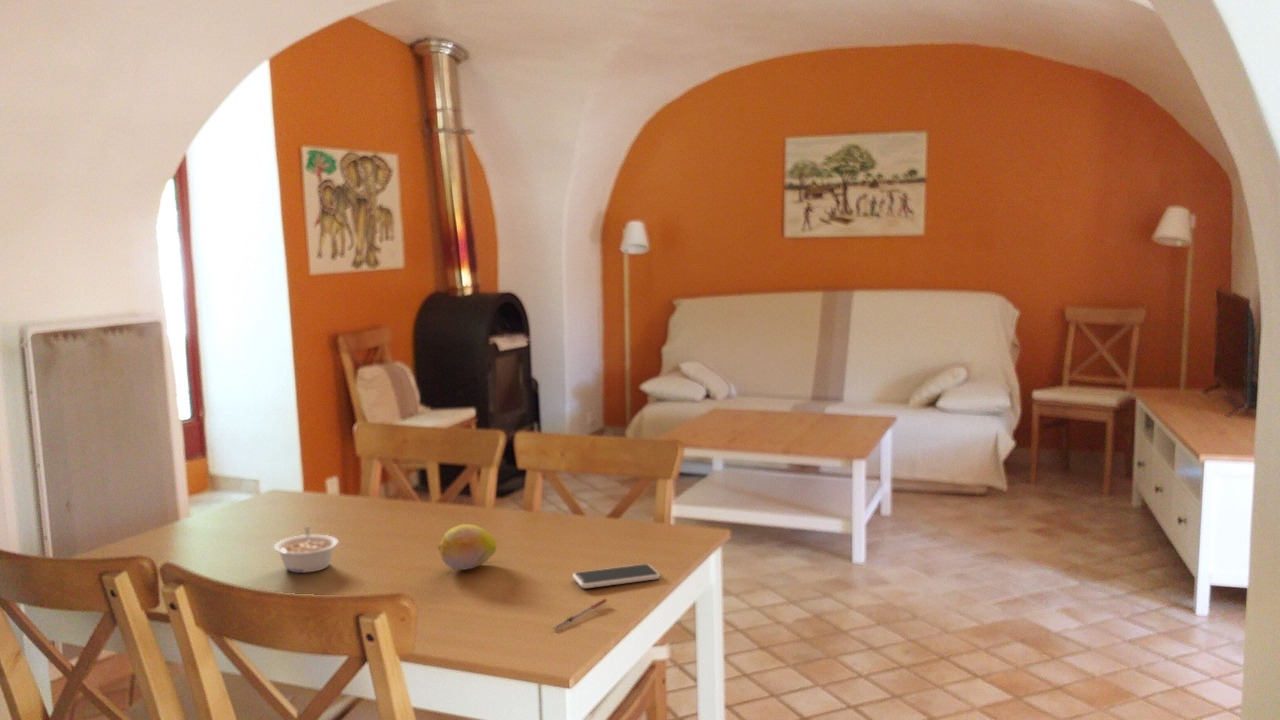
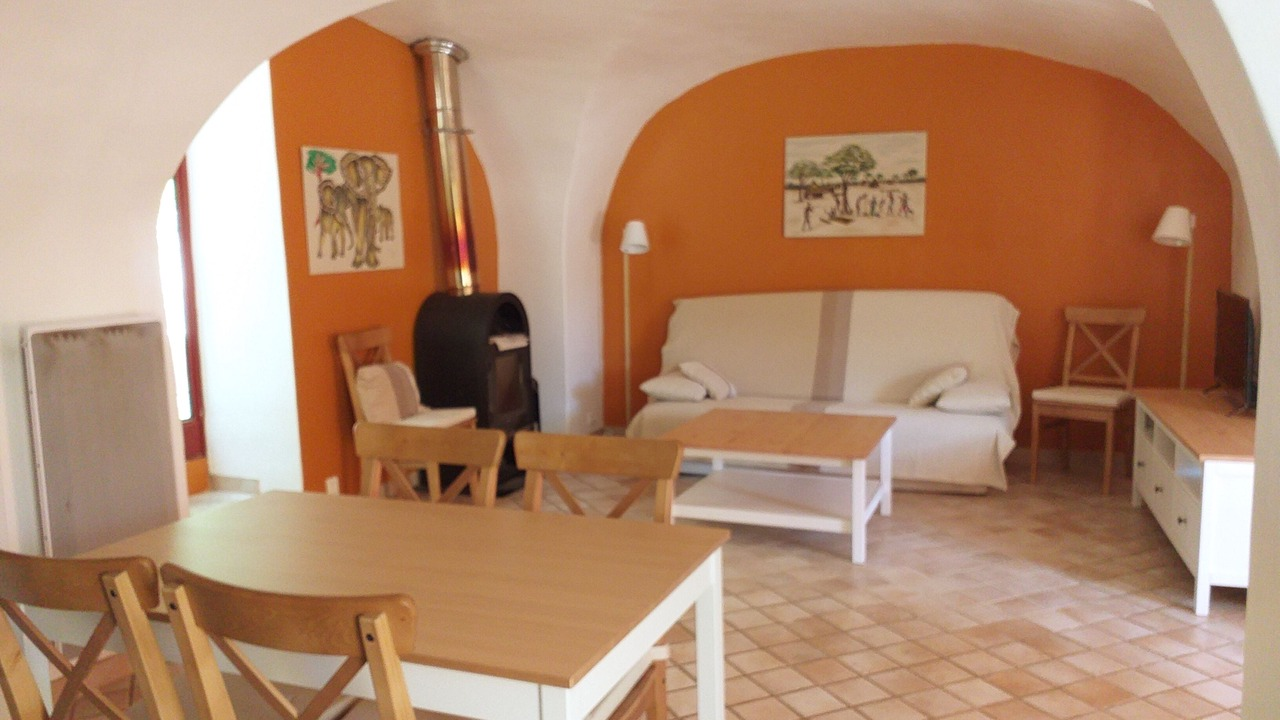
- fruit [437,523,498,571]
- smartphone [572,563,661,589]
- pen [552,598,608,630]
- legume [273,526,339,574]
